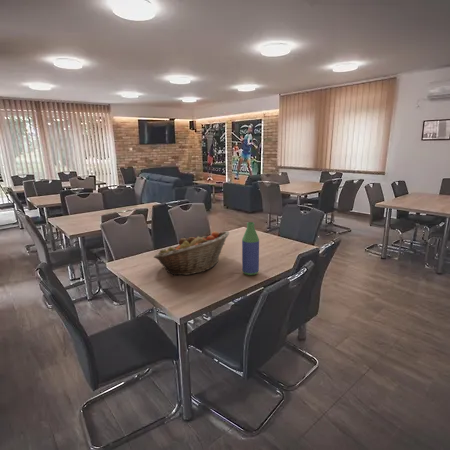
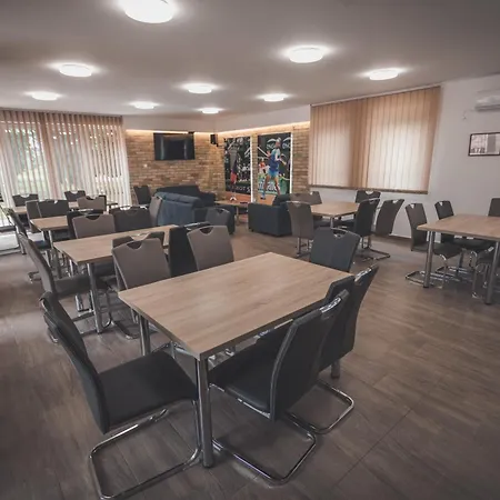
- bottle [241,221,260,276]
- fruit basket [153,230,230,276]
